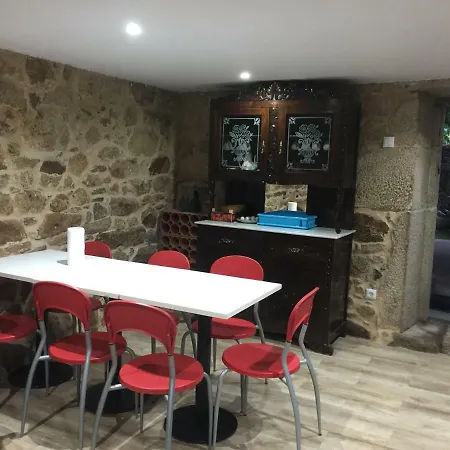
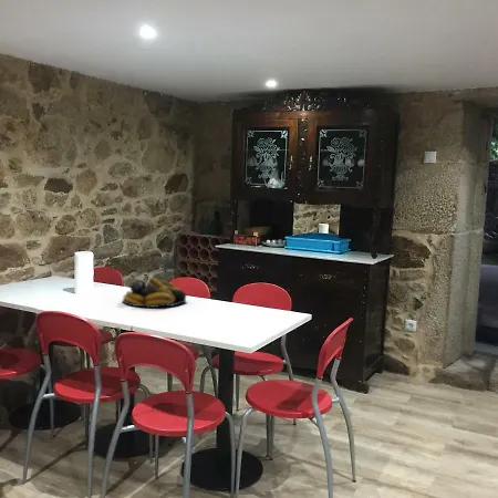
+ fruit bowl [122,277,188,309]
